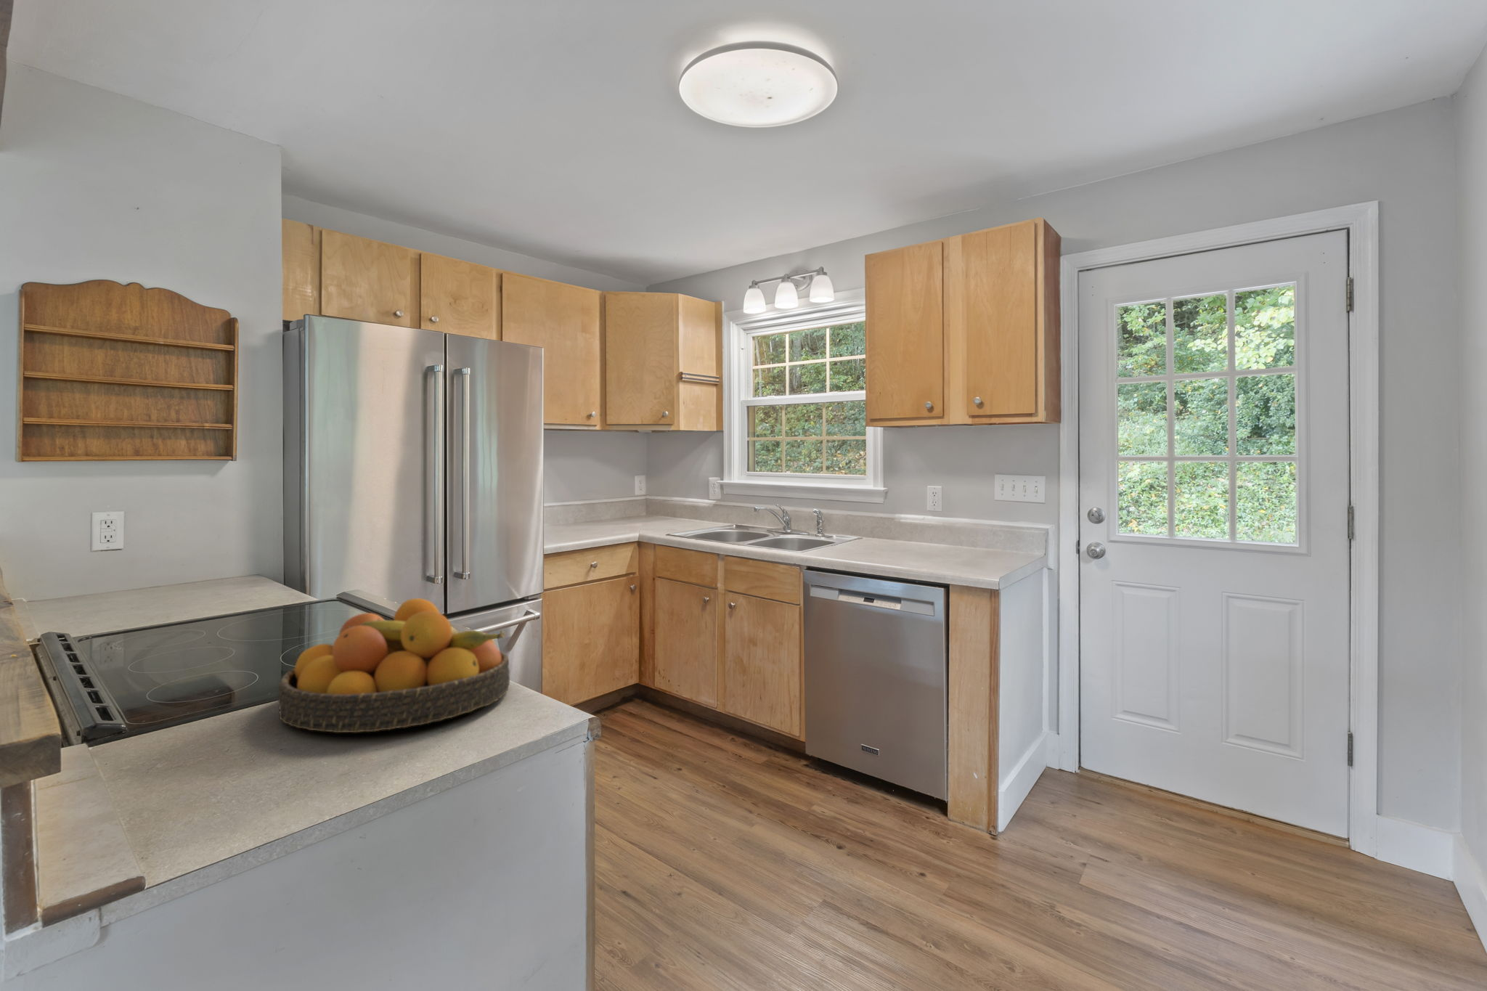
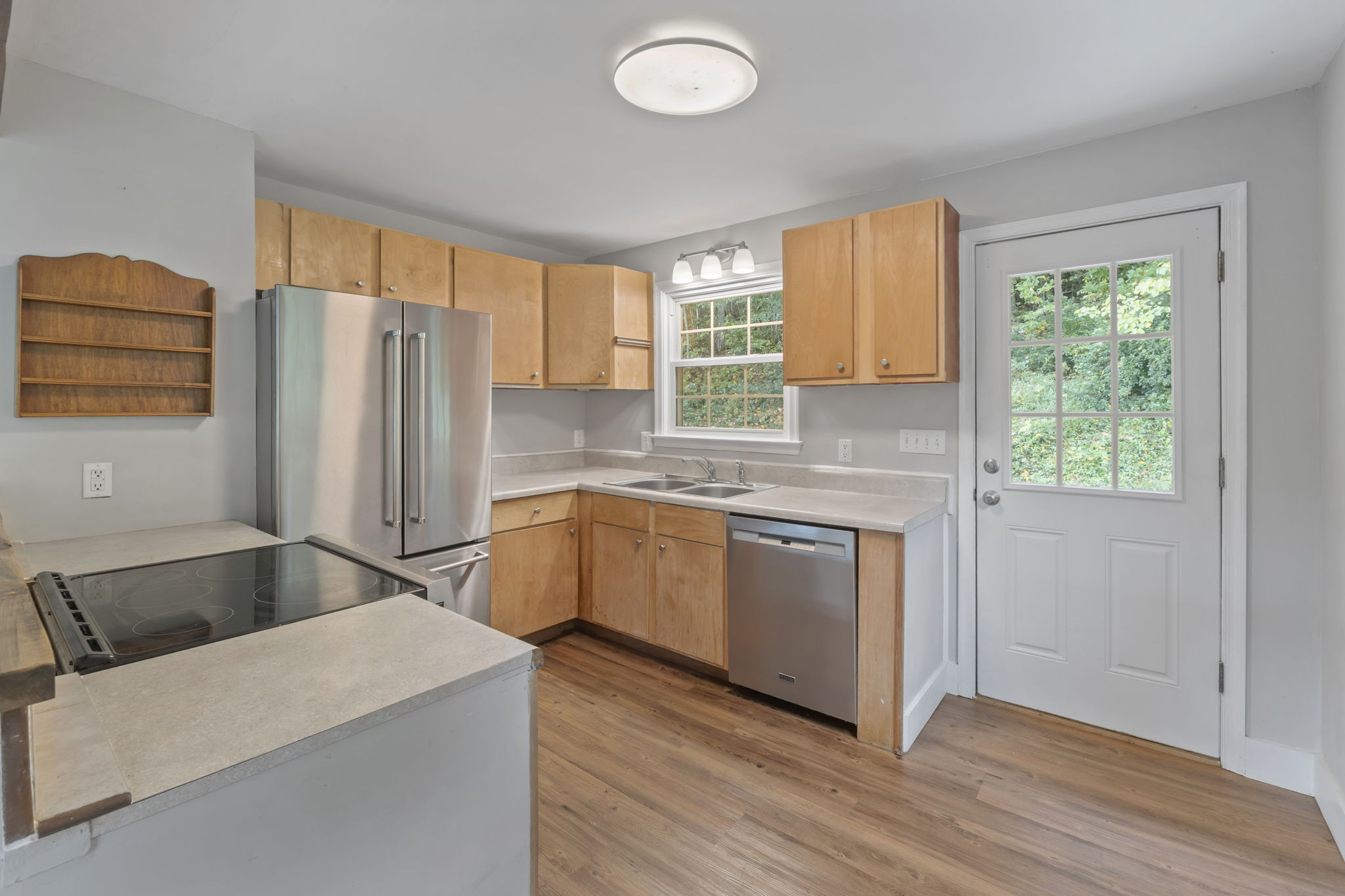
- fruit bowl [276,597,511,733]
